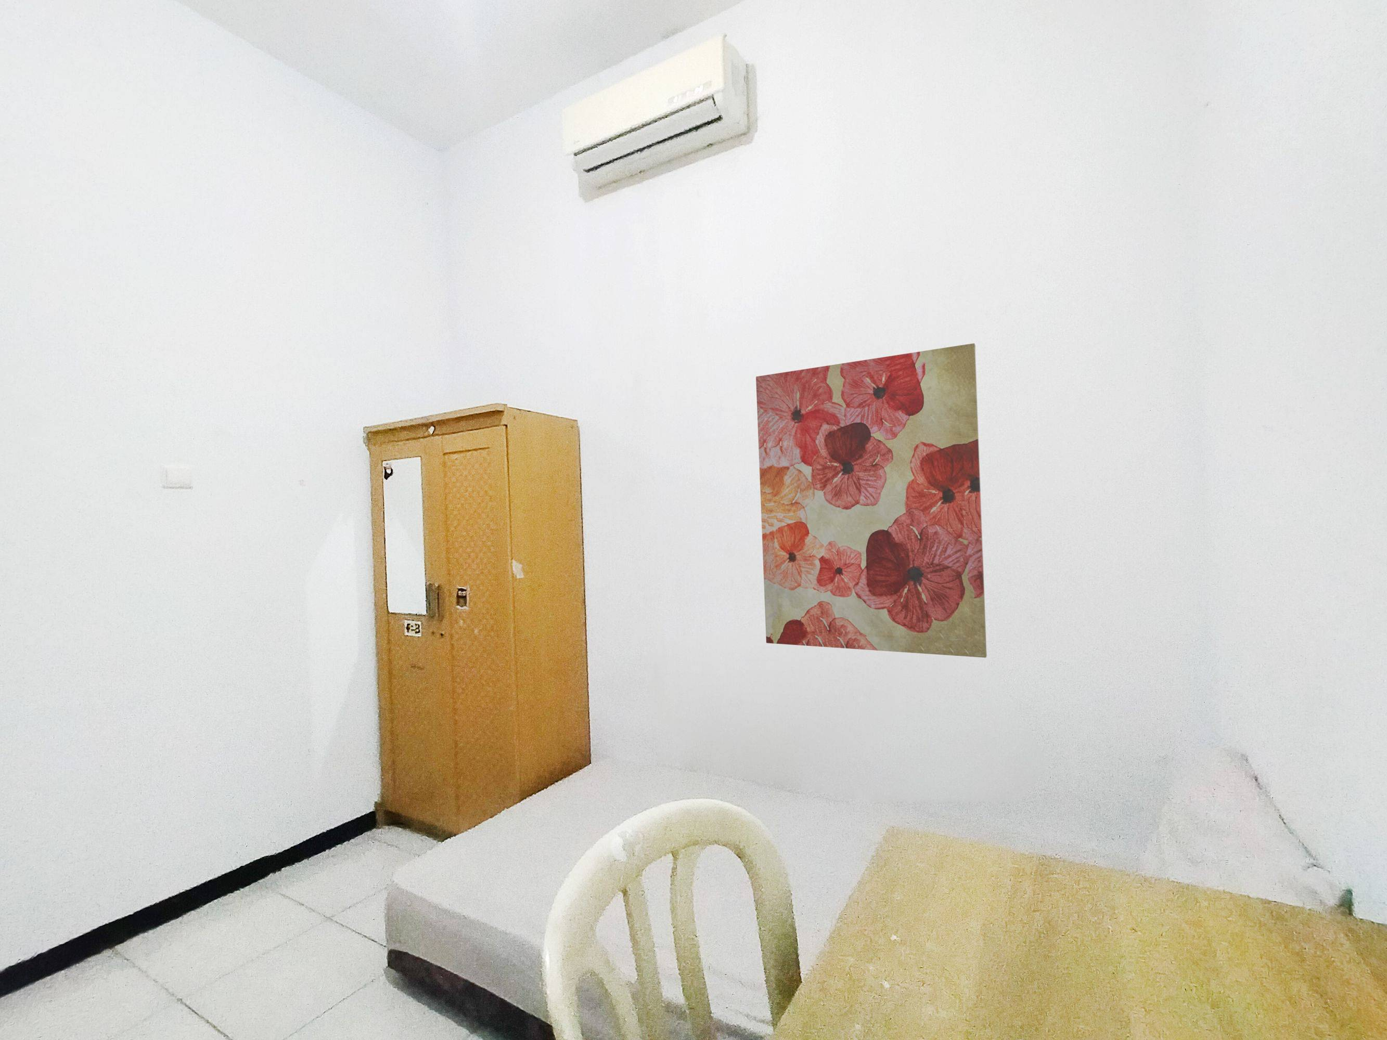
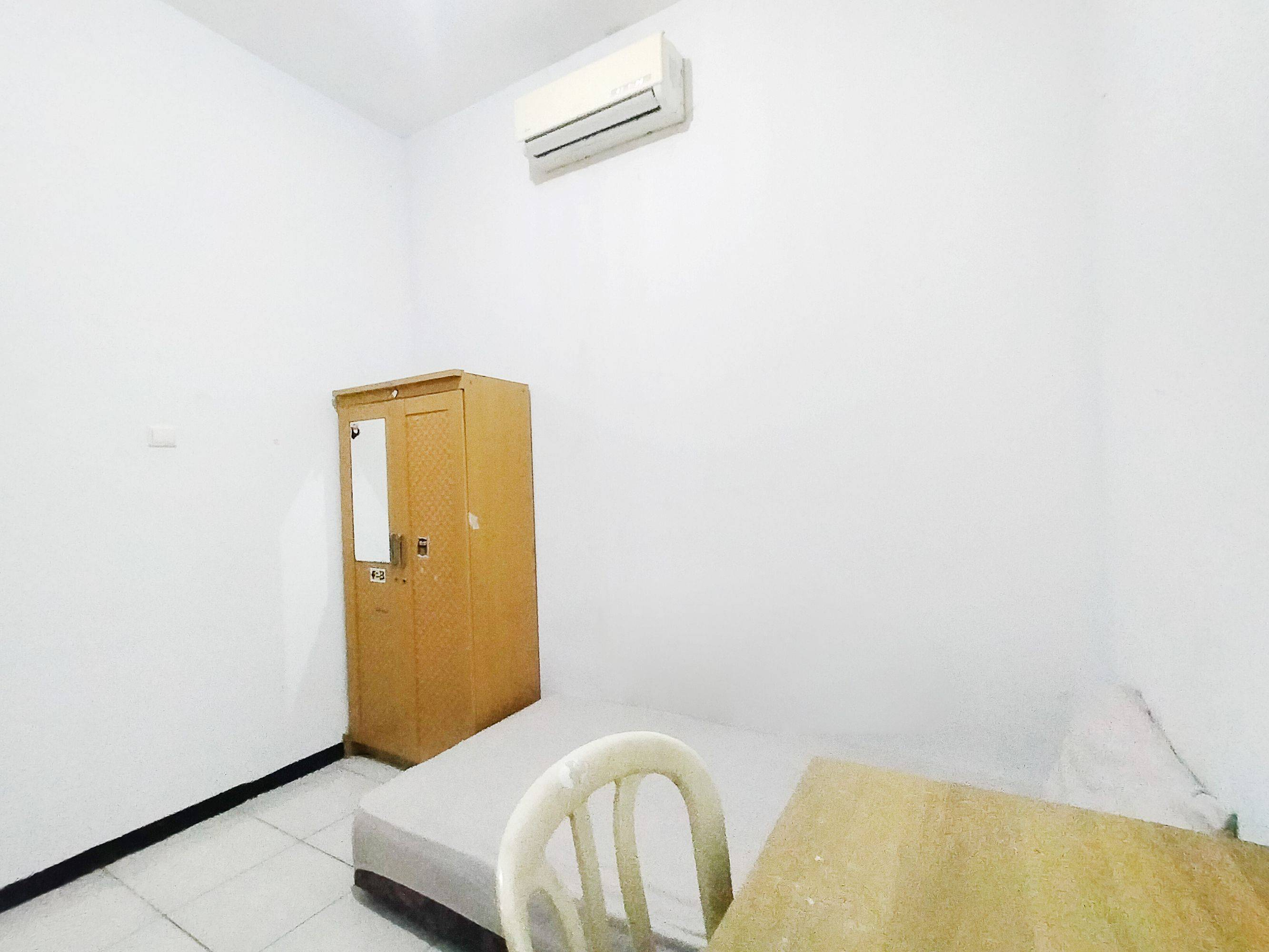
- wall art [755,343,987,659]
